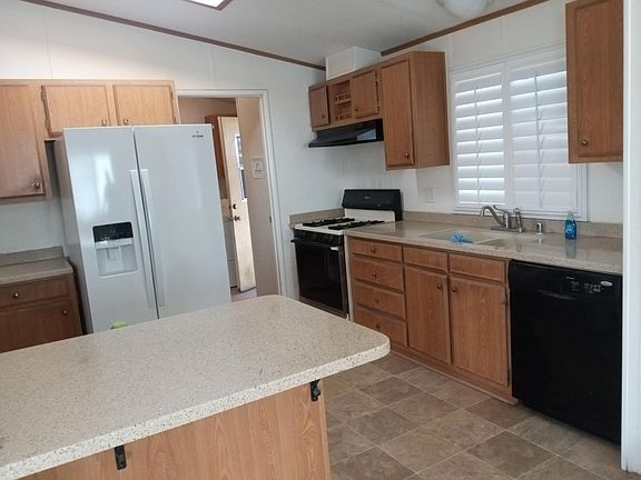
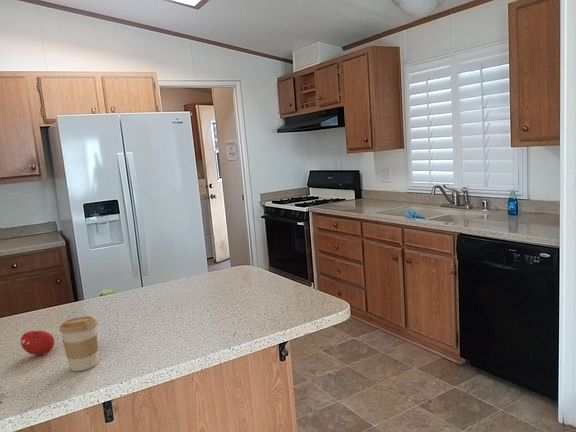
+ coffee cup [58,316,99,372]
+ fruit [20,330,55,356]
